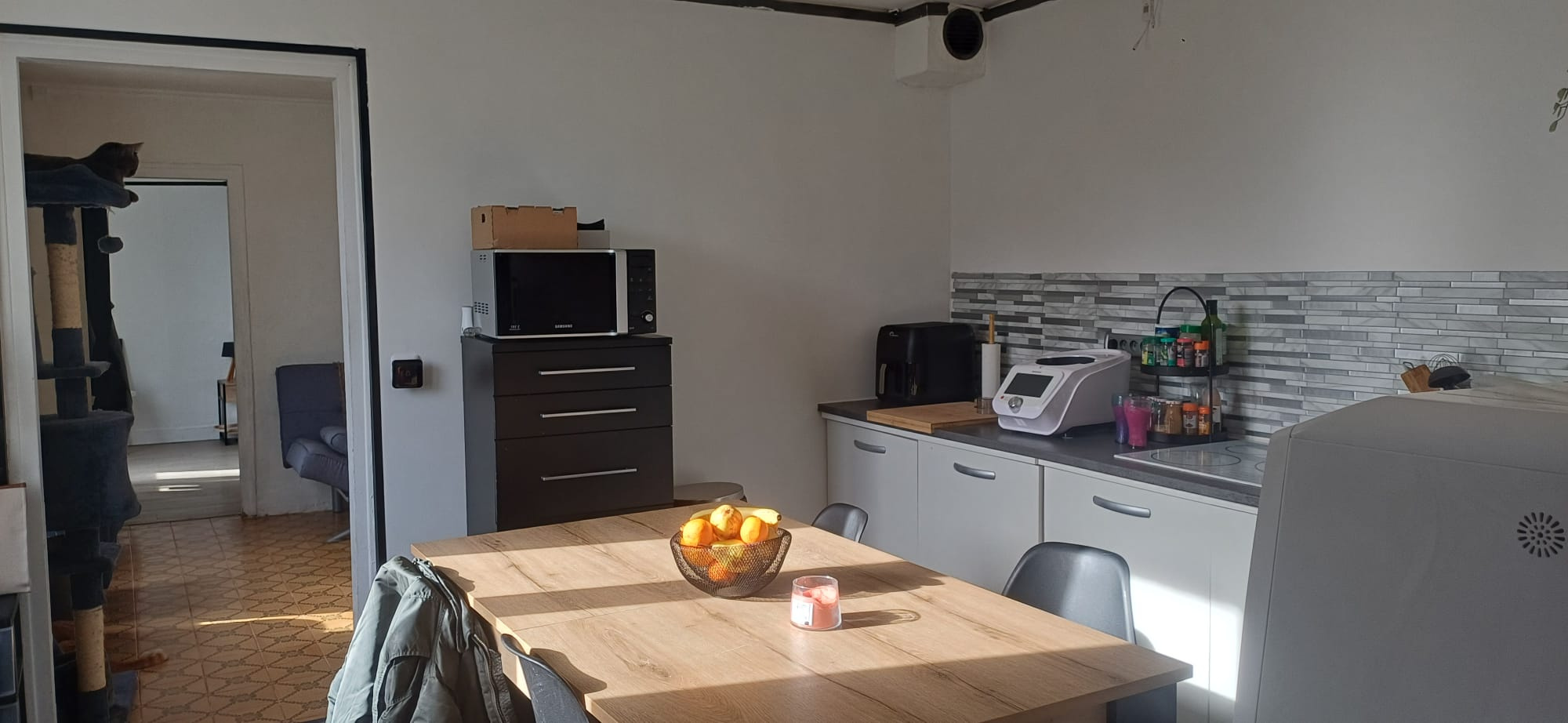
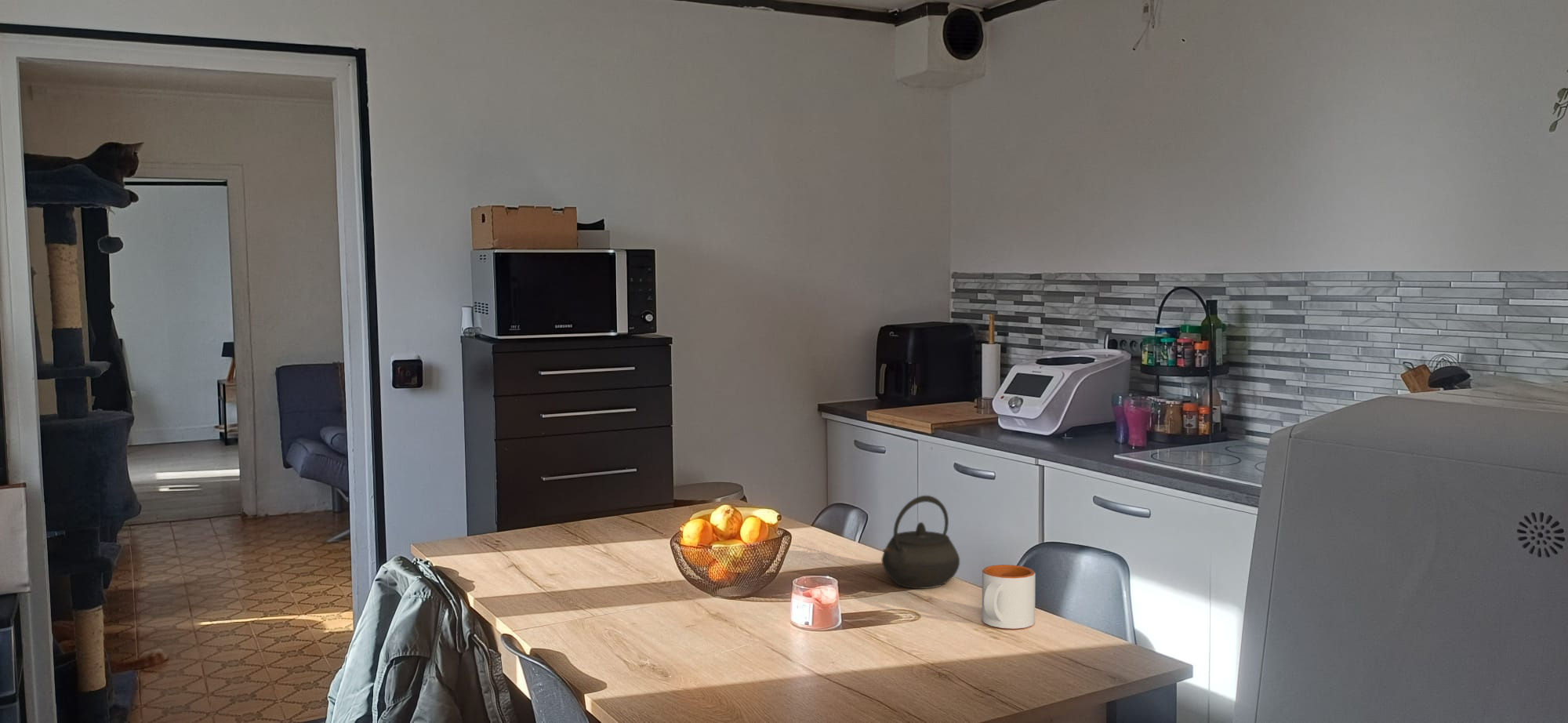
+ mug [982,564,1036,630]
+ kettle [880,495,960,590]
